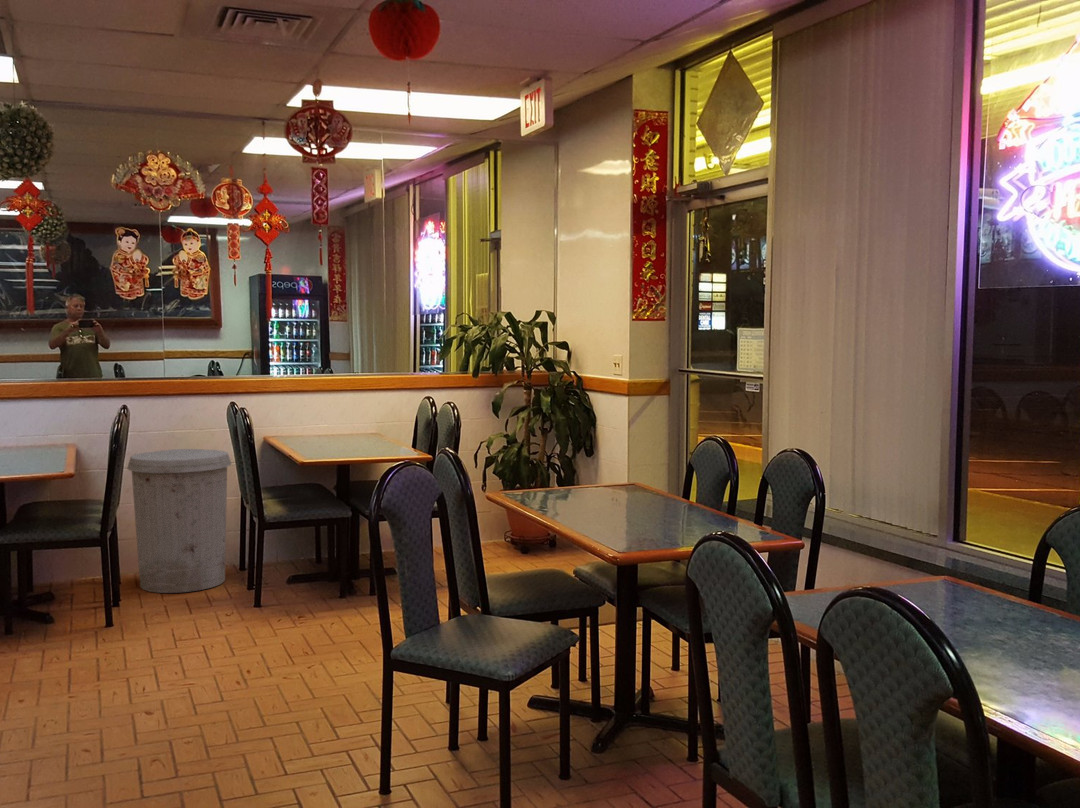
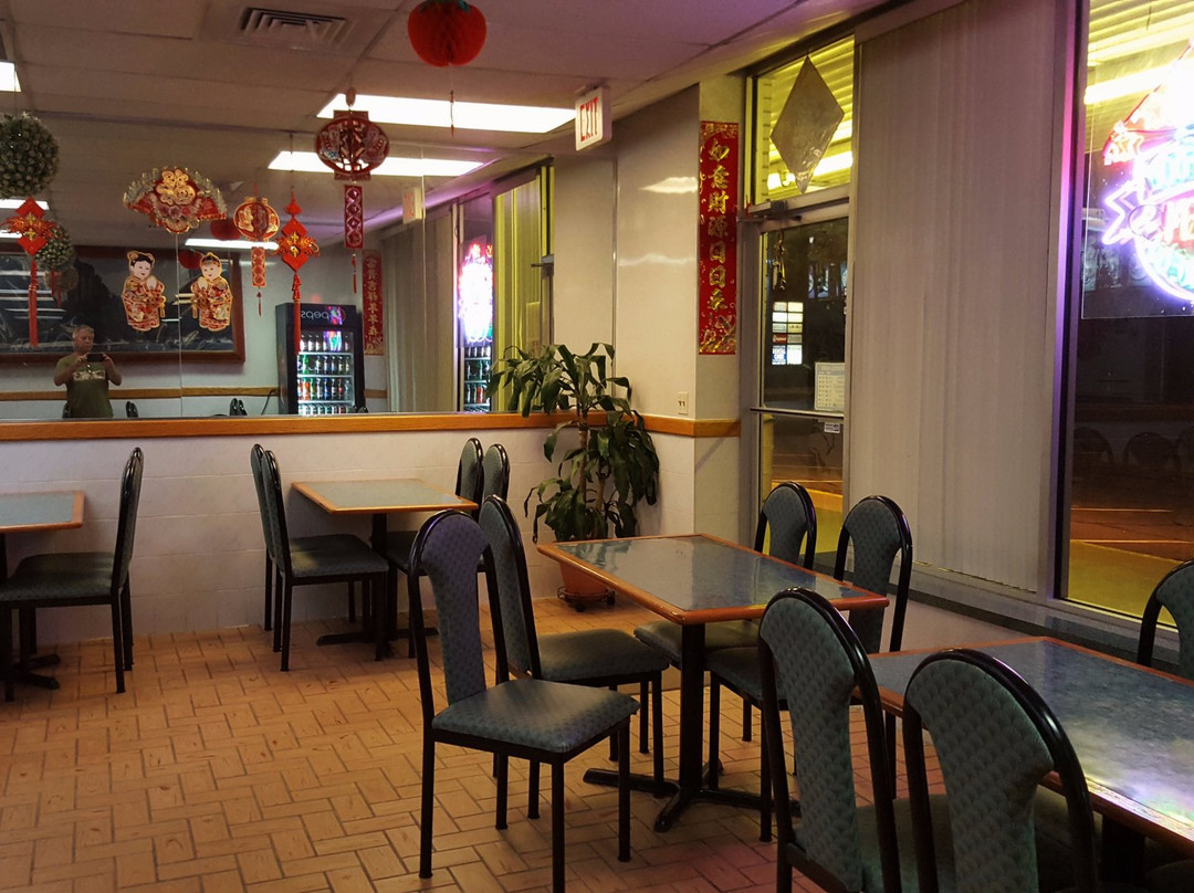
- trash can [126,448,232,594]
